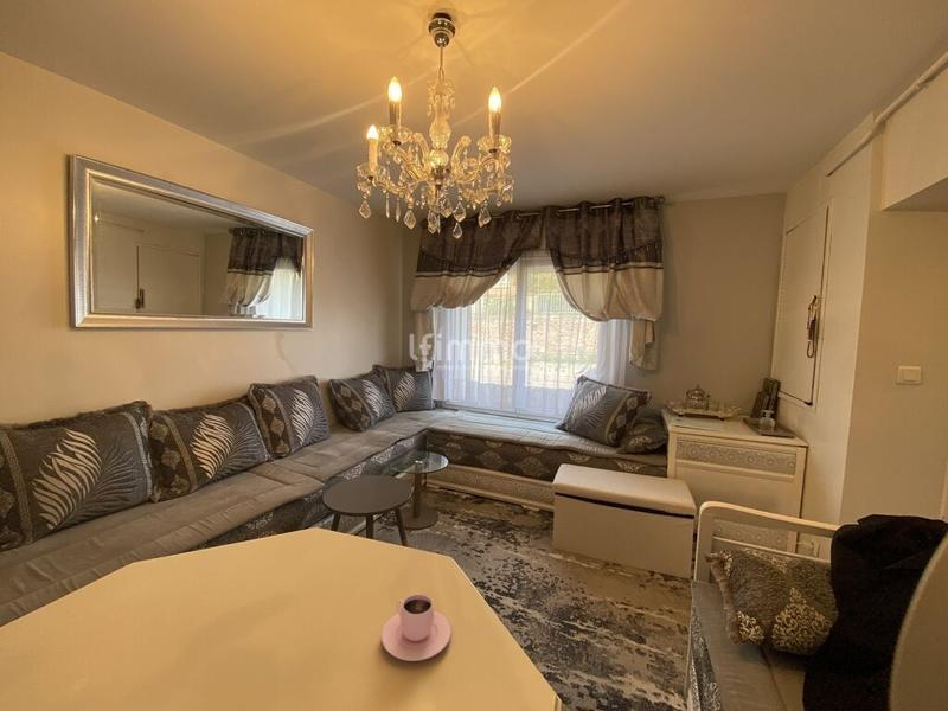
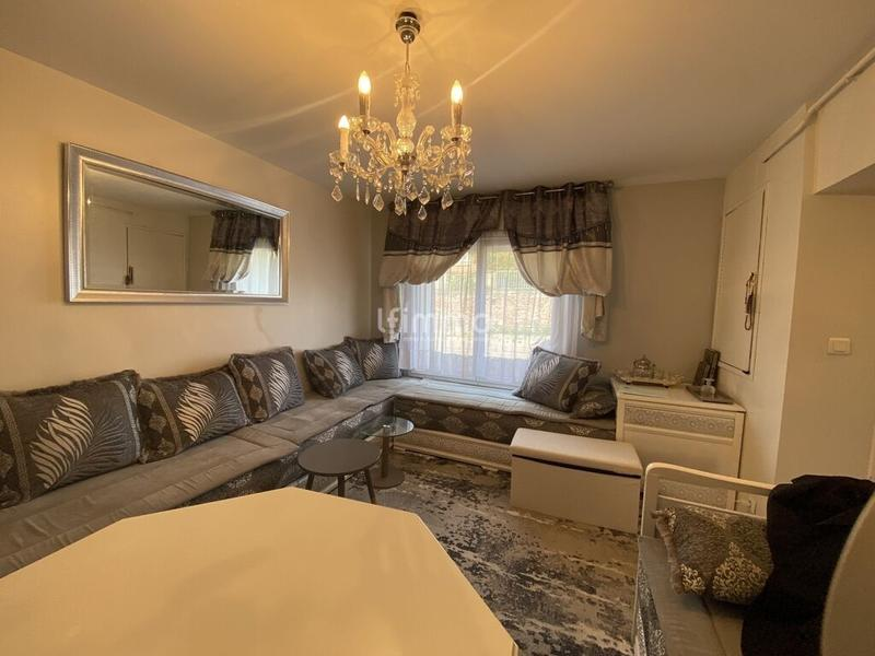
- teacup [380,594,451,662]
